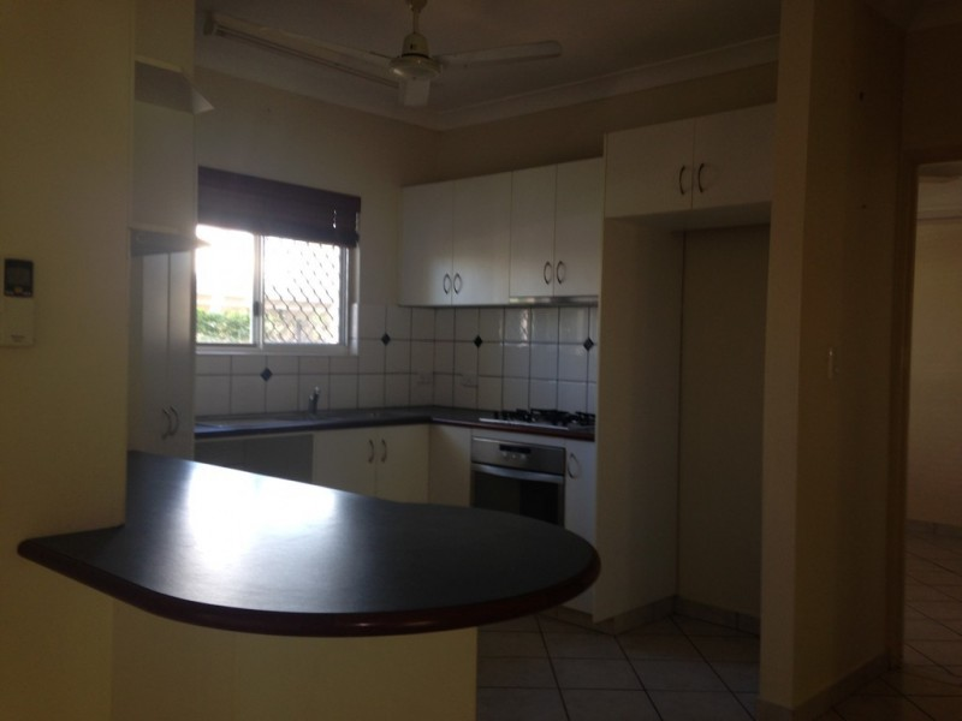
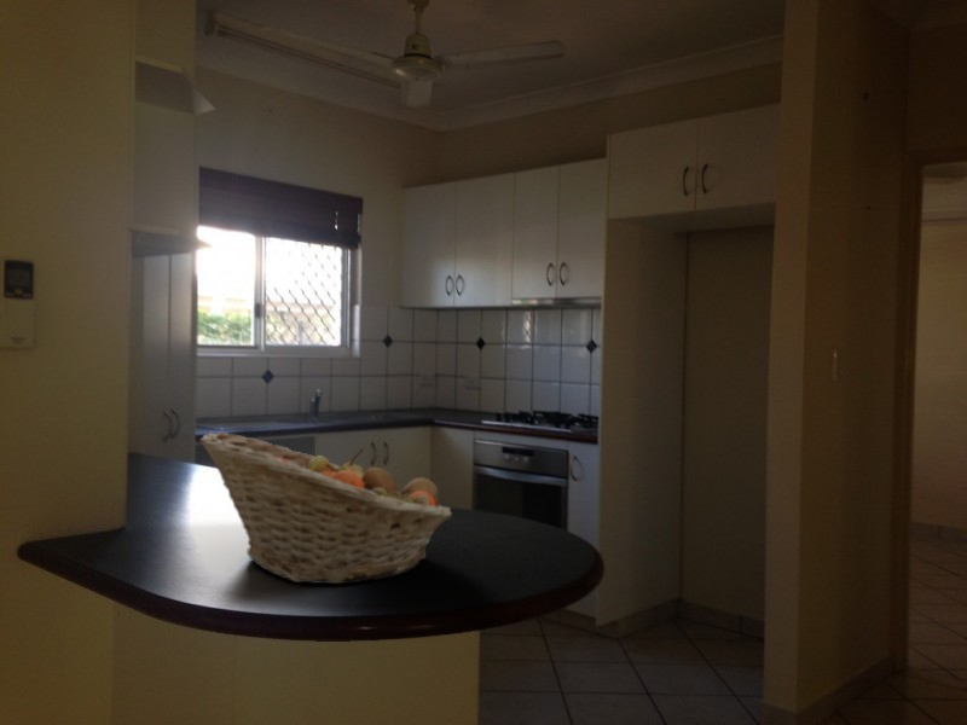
+ fruit basket [198,430,453,585]
